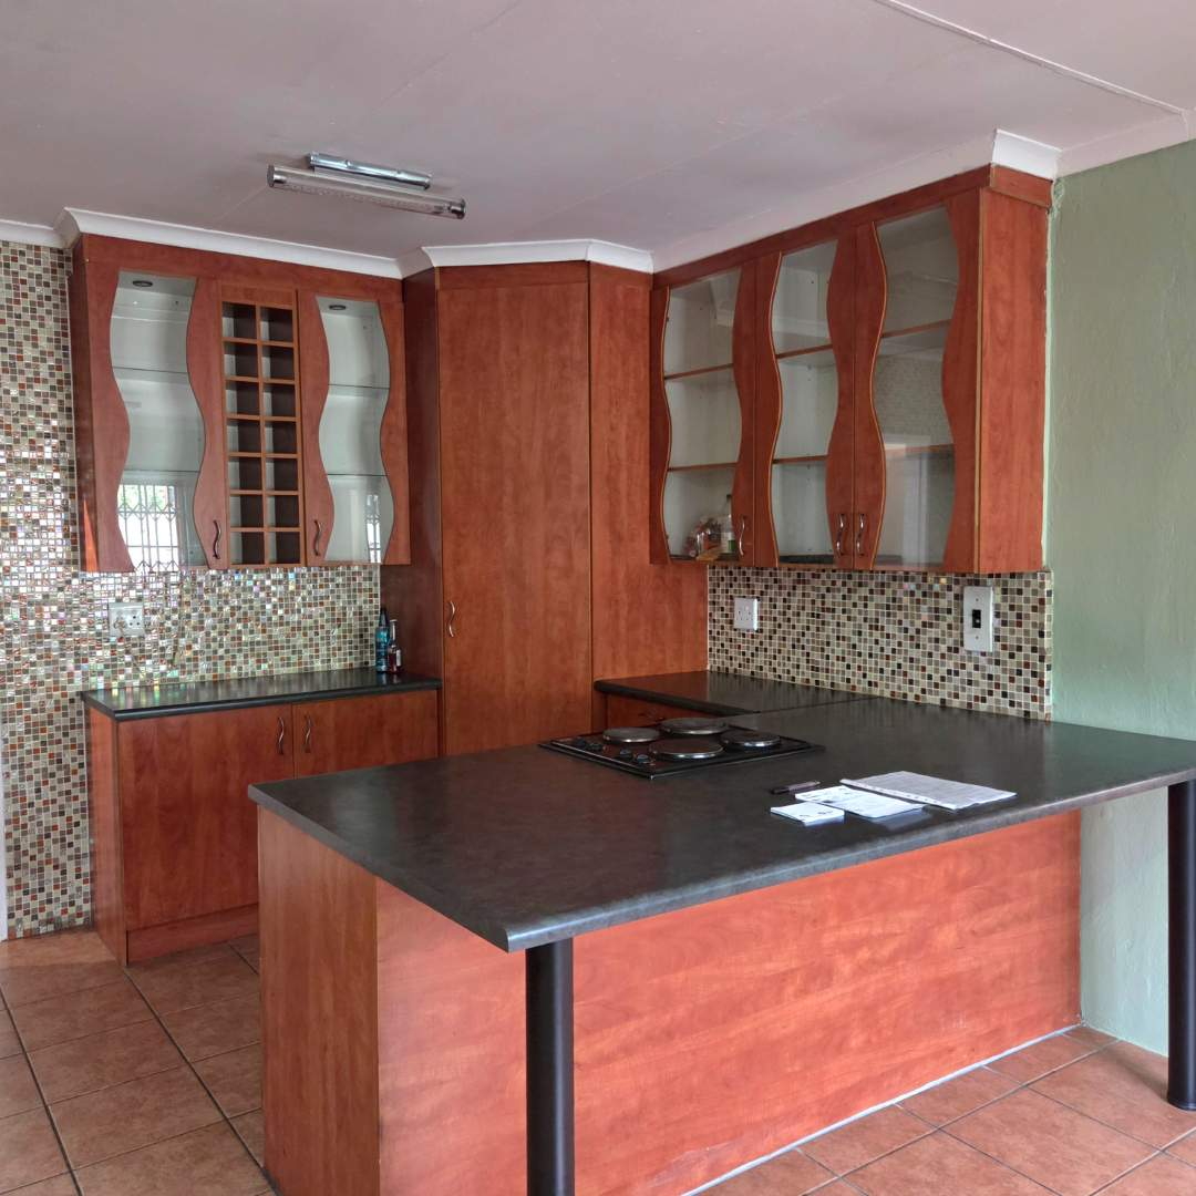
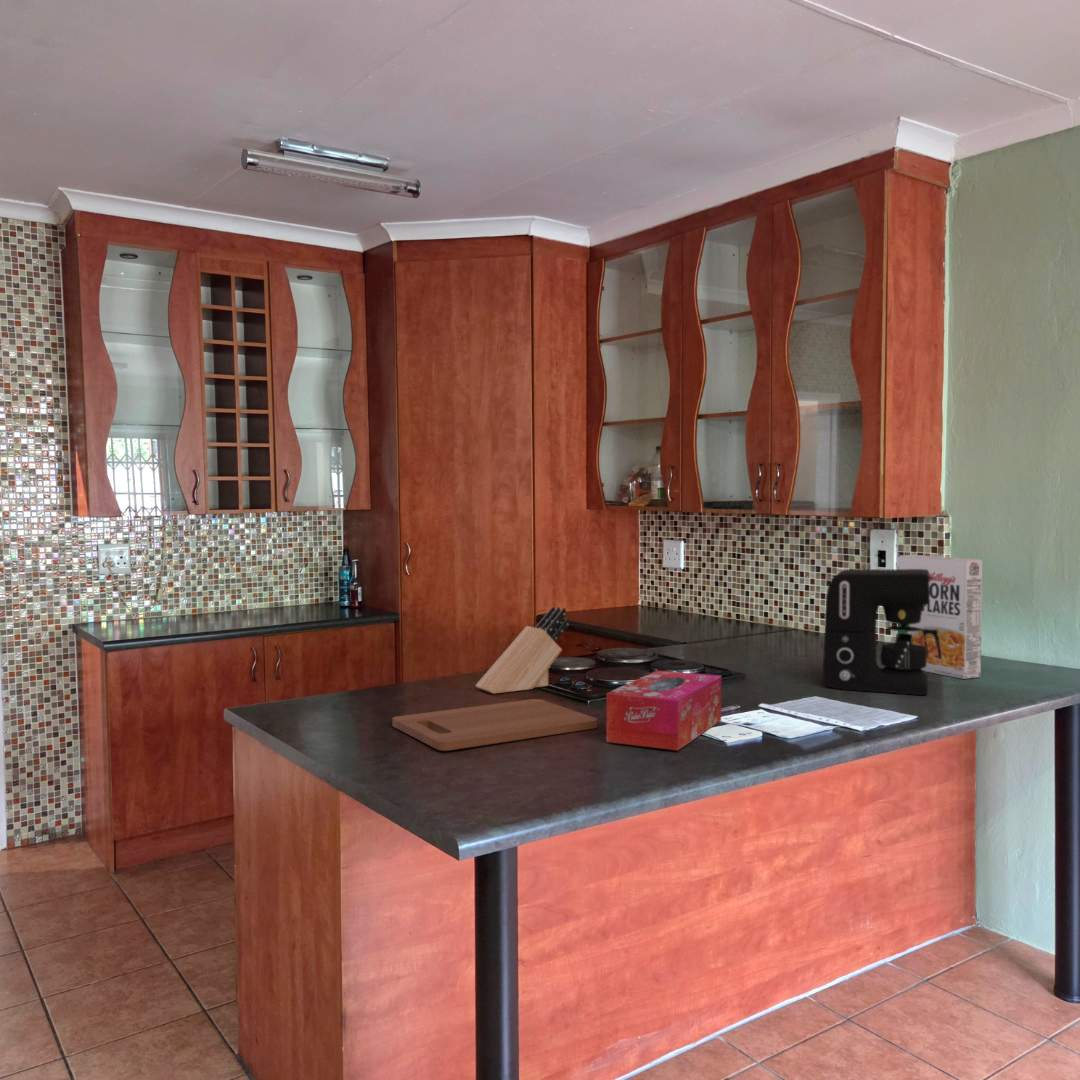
+ coffee maker [822,568,942,696]
+ cutting board [392,698,598,752]
+ tissue box [606,669,722,752]
+ knife block [474,605,570,695]
+ cereal box [897,554,983,680]
